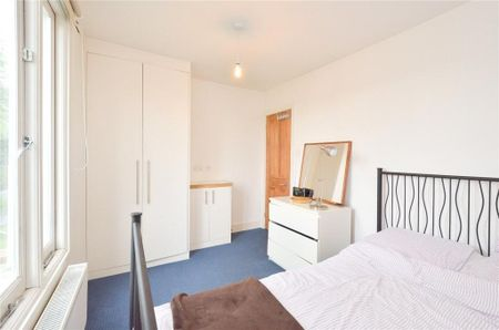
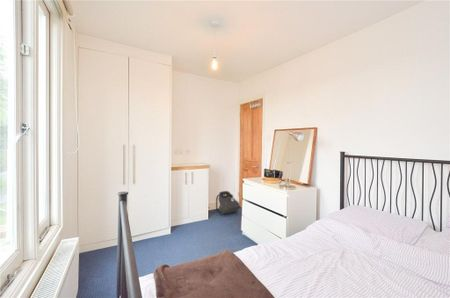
+ backpack [215,190,241,215]
